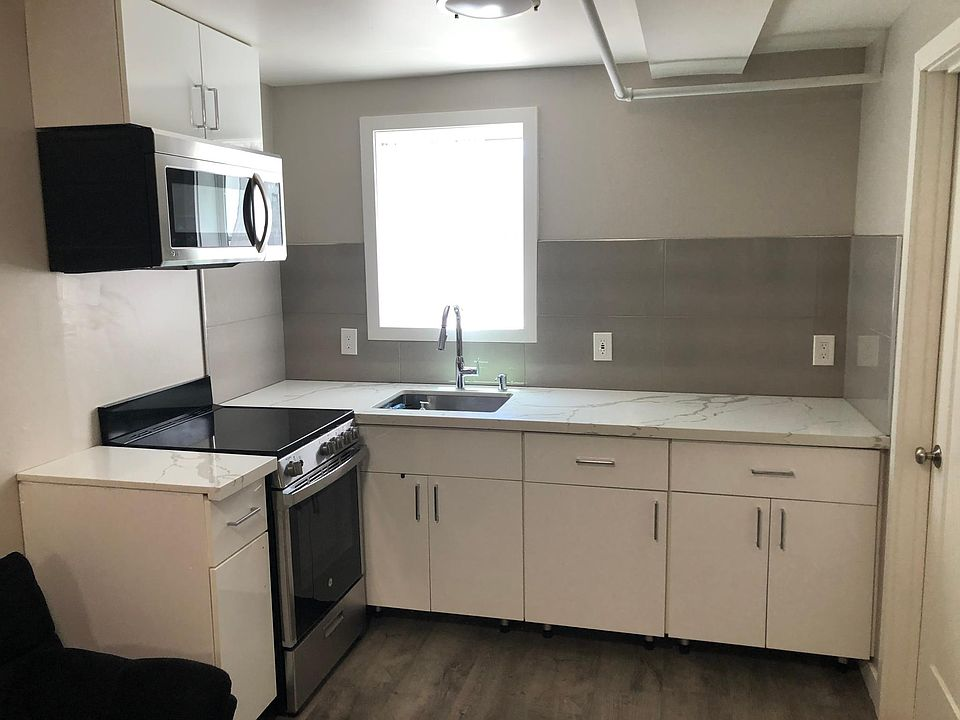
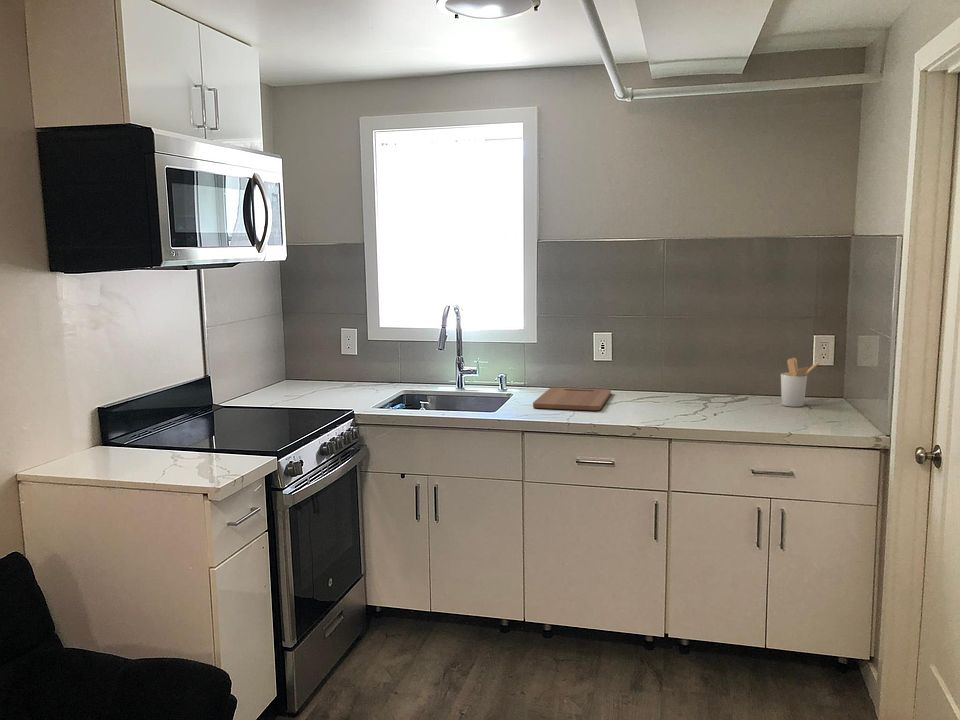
+ utensil holder [780,357,821,408]
+ cutting board [532,387,612,411]
